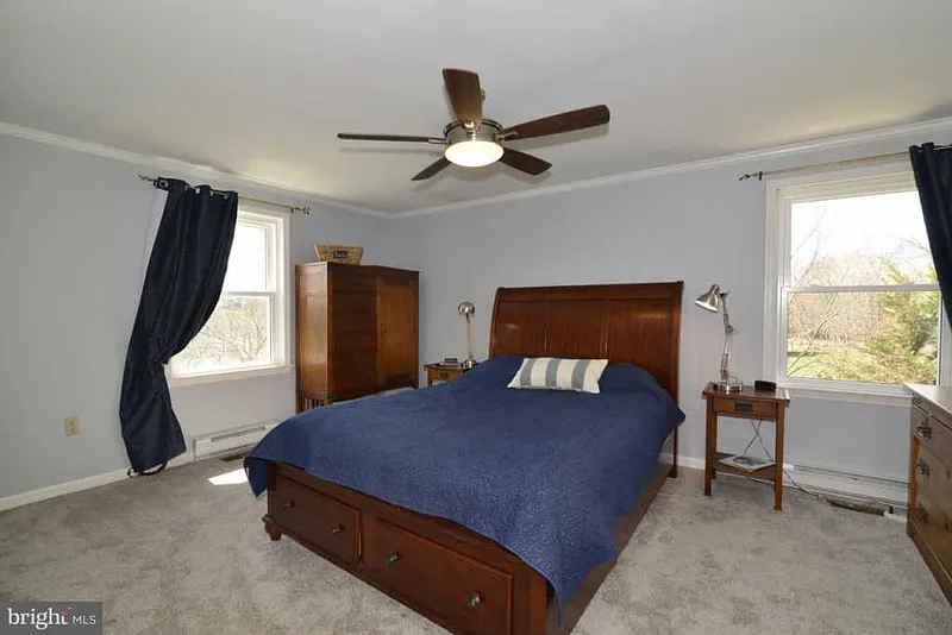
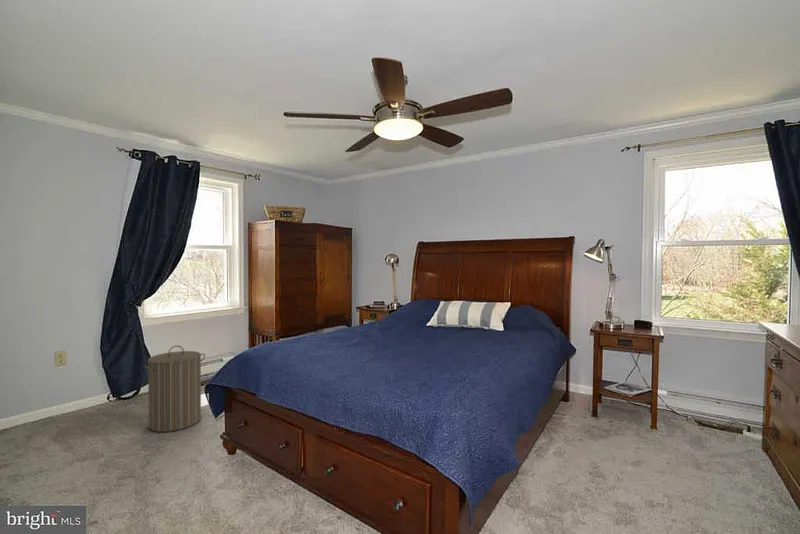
+ laundry hamper [142,344,206,433]
